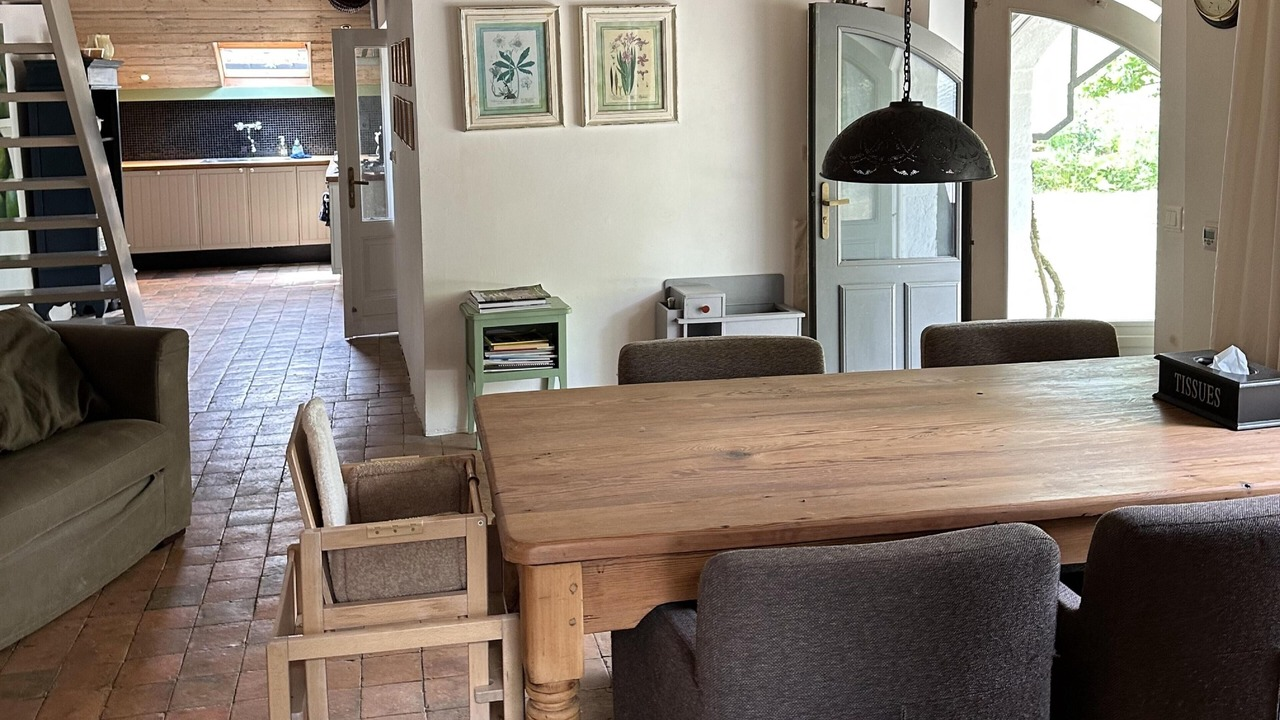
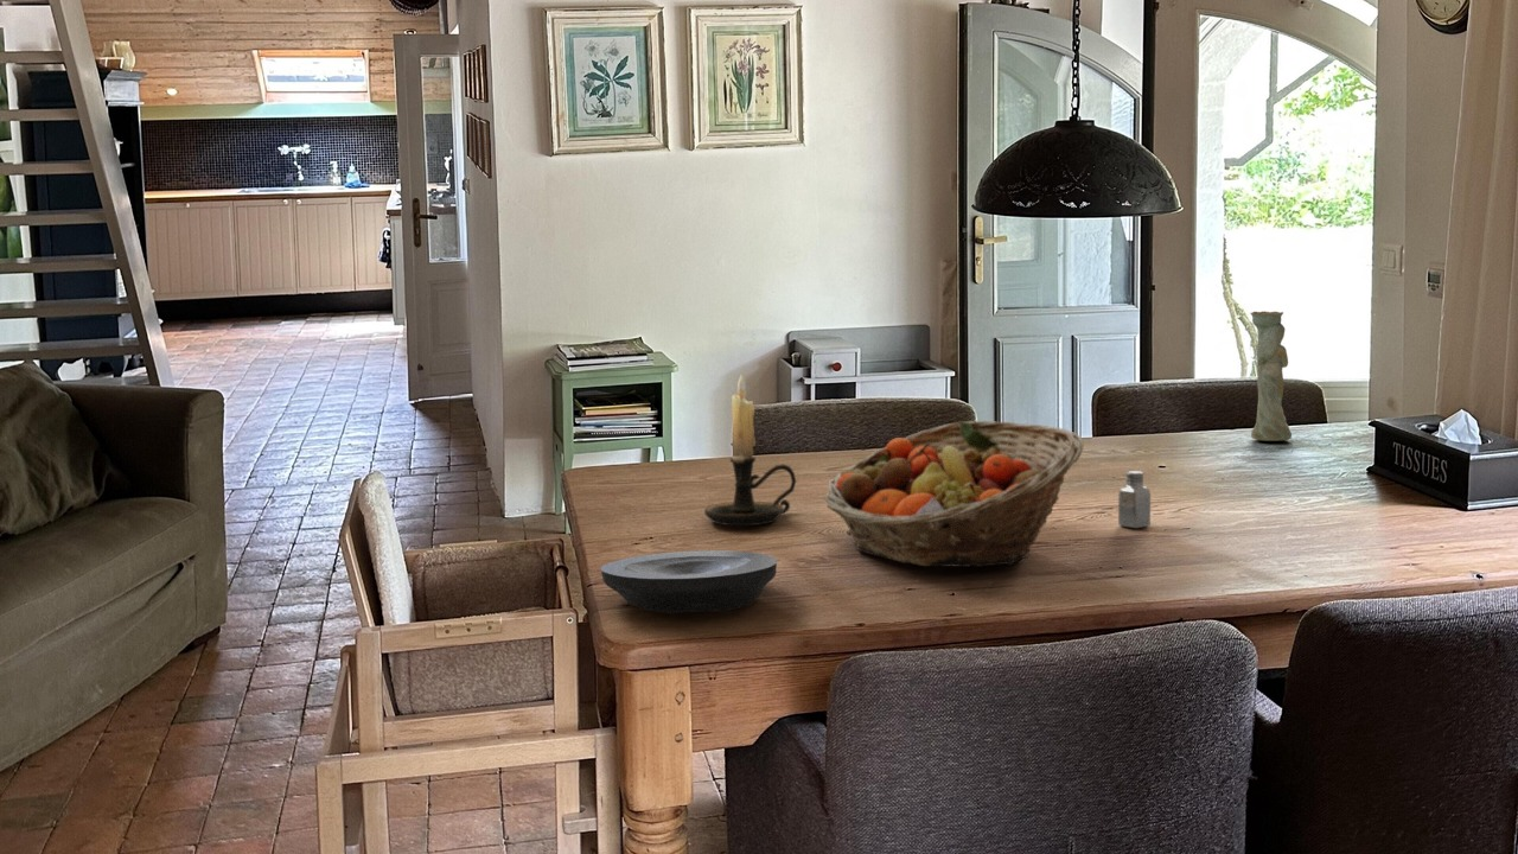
+ candle holder [703,374,797,527]
+ saltshaker [1117,470,1152,529]
+ vase [1250,311,1293,442]
+ plate [600,549,778,614]
+ fruit basket [823,420,1085,568]
